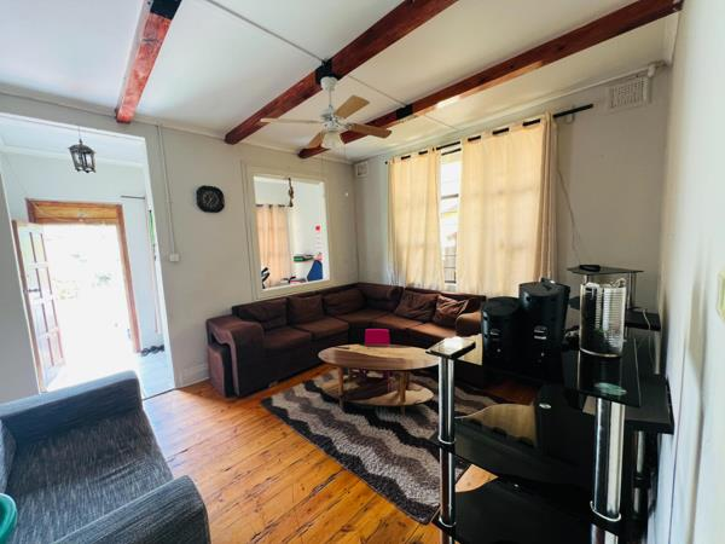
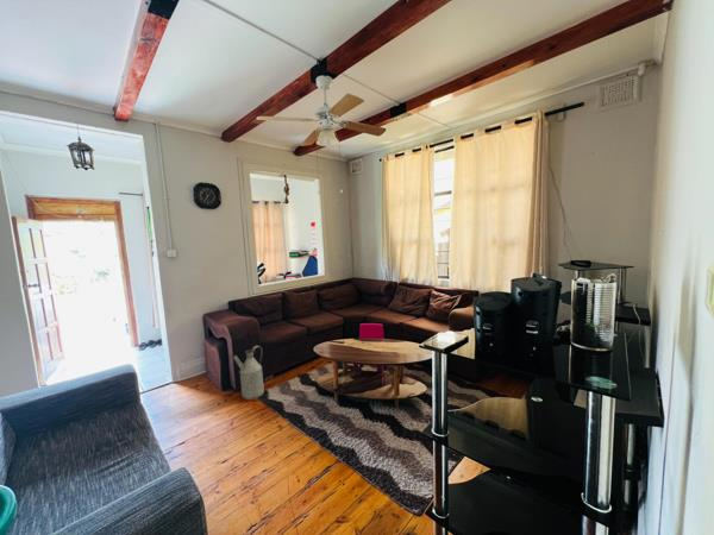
+ watering can [232,345,265,401]
